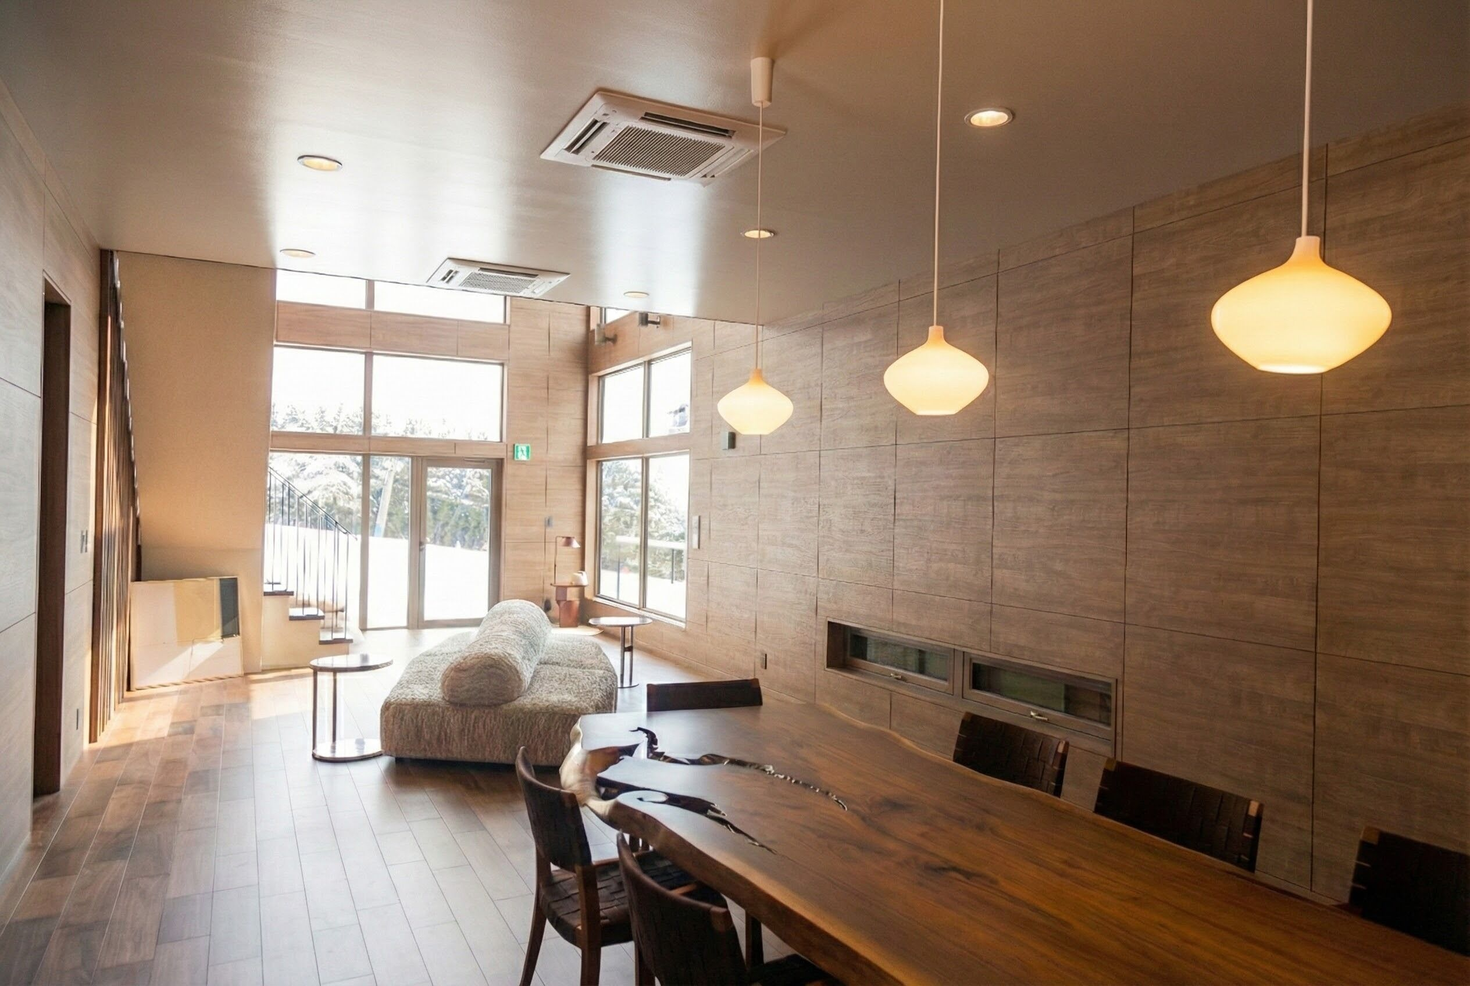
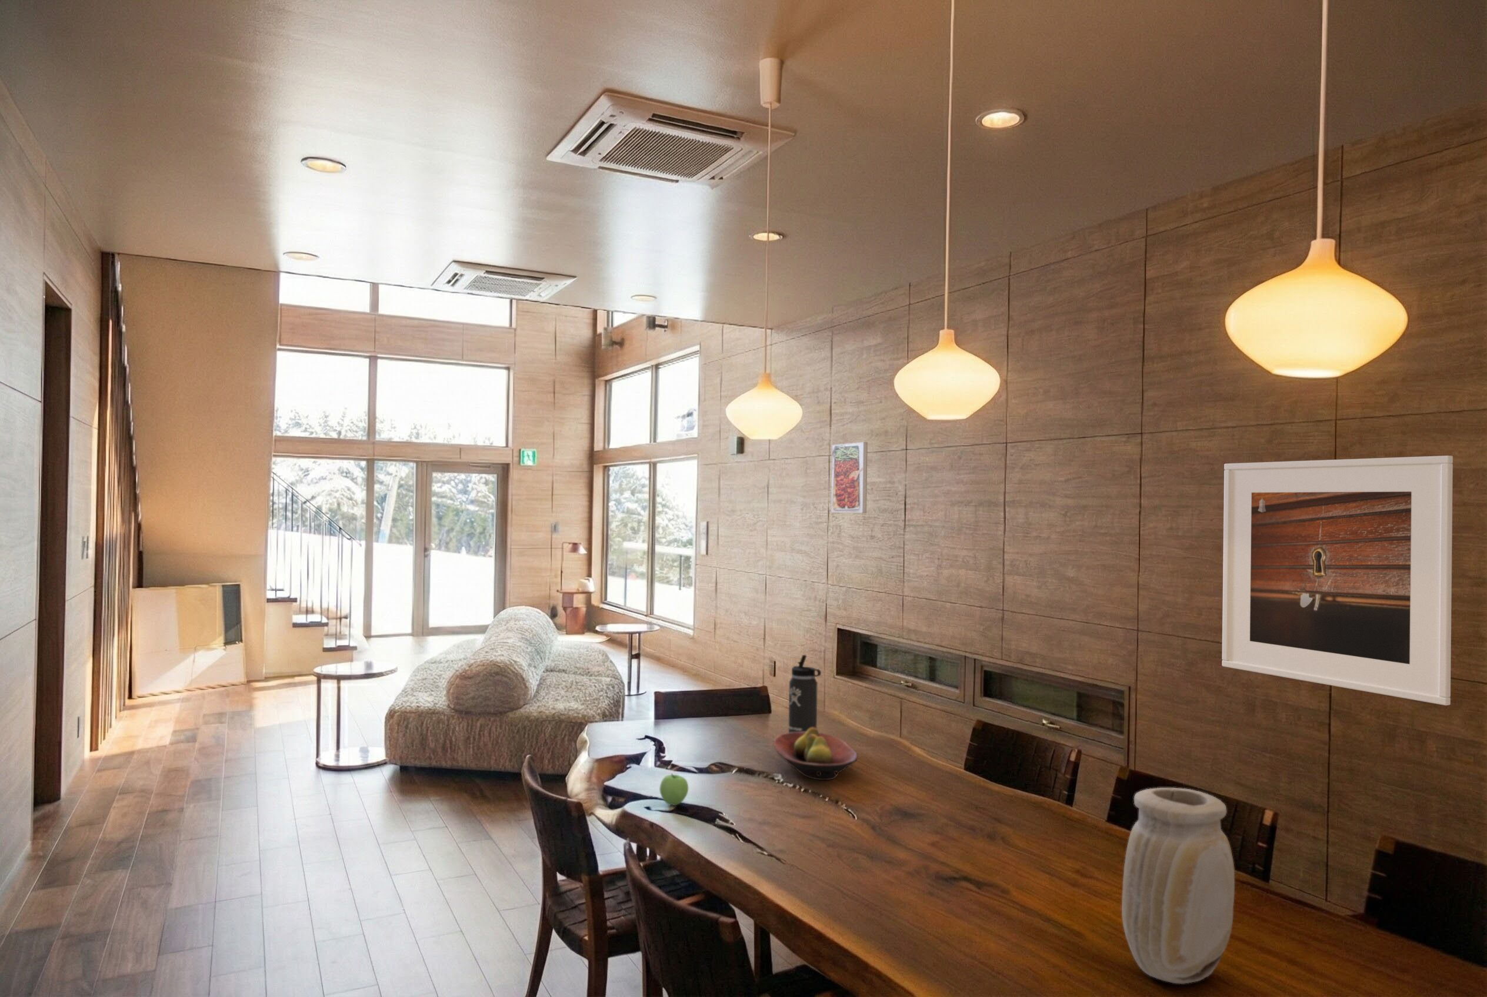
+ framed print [830,442,868,514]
+ fruit bowl [772,728,858,781]
+ vase [1121,787,1235,985]
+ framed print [1222,455,1454,705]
+ thermos bottle [788,654,821,733]
+ apple [659,773,689,806]
